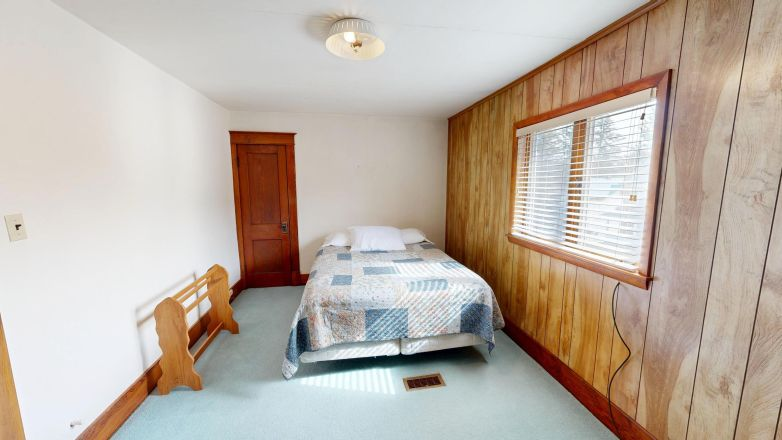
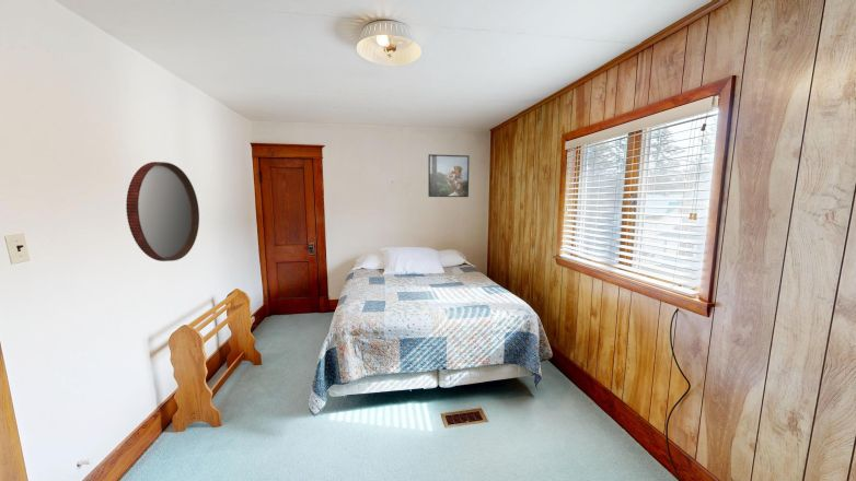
+ home mirror [125,161,200,262]
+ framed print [427,153,471,198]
